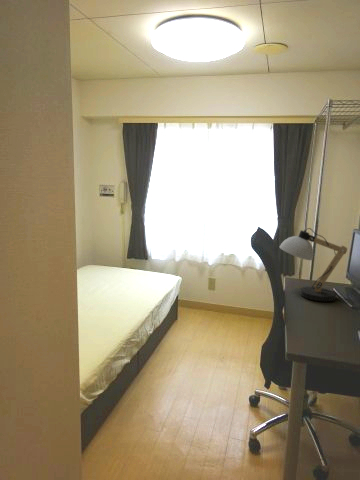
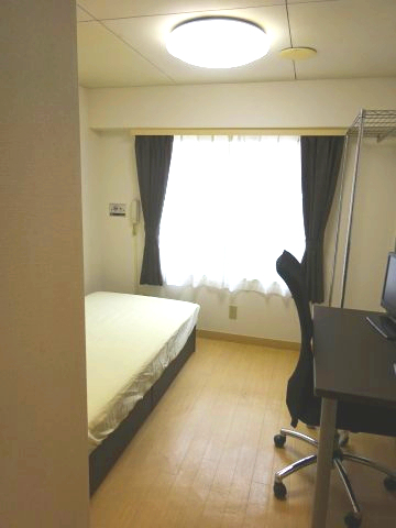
- desk lamp [279,227,350,302]
